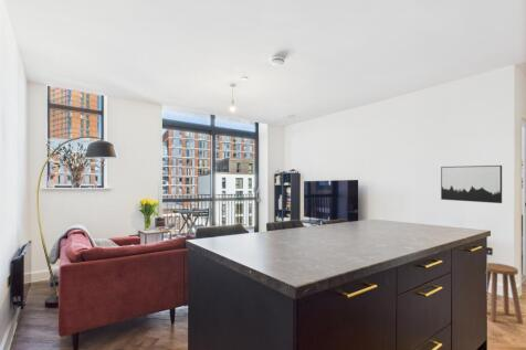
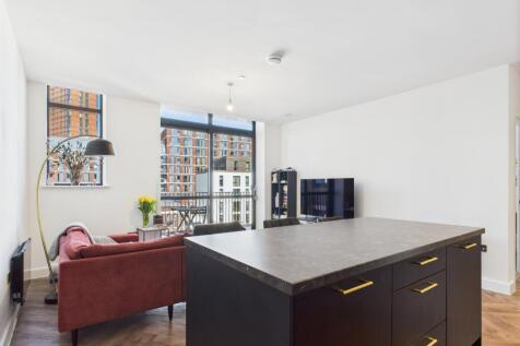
- stool [486,262,524,325]
- wall art [440,165,503,204]
